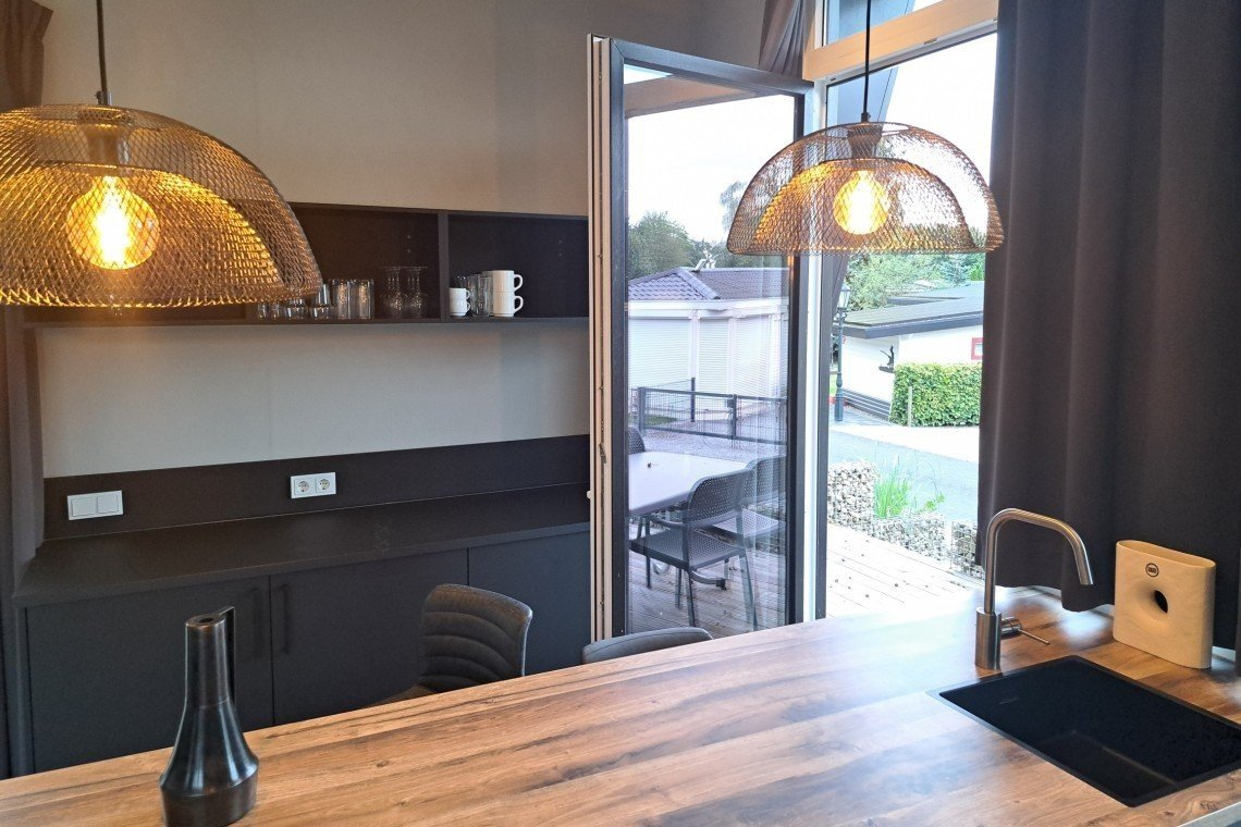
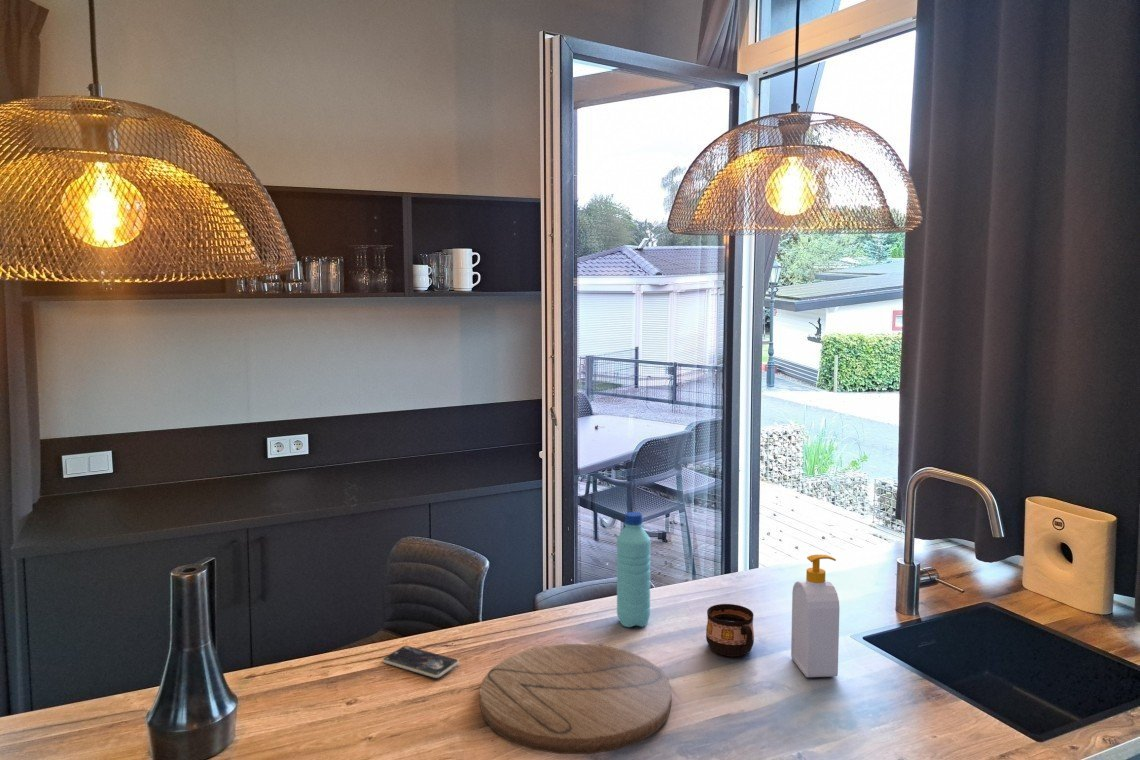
+ smartphone [382,645,460,679]
+ soap bottle [790,554,840,678]
+ water bottle [616,511,651,628]
+ cup [705,603,755,657]
+ cutting board [479,643,672,755]
